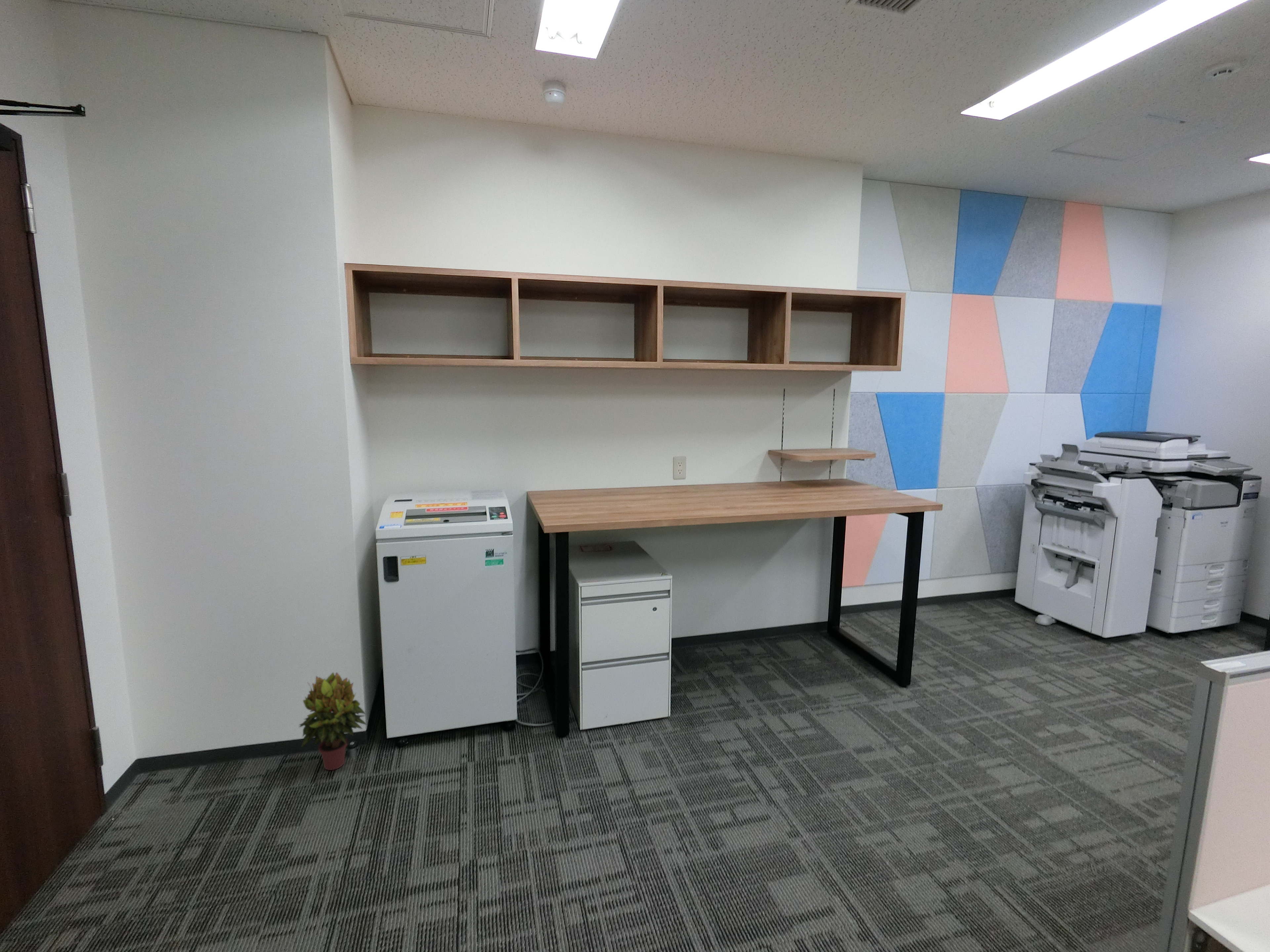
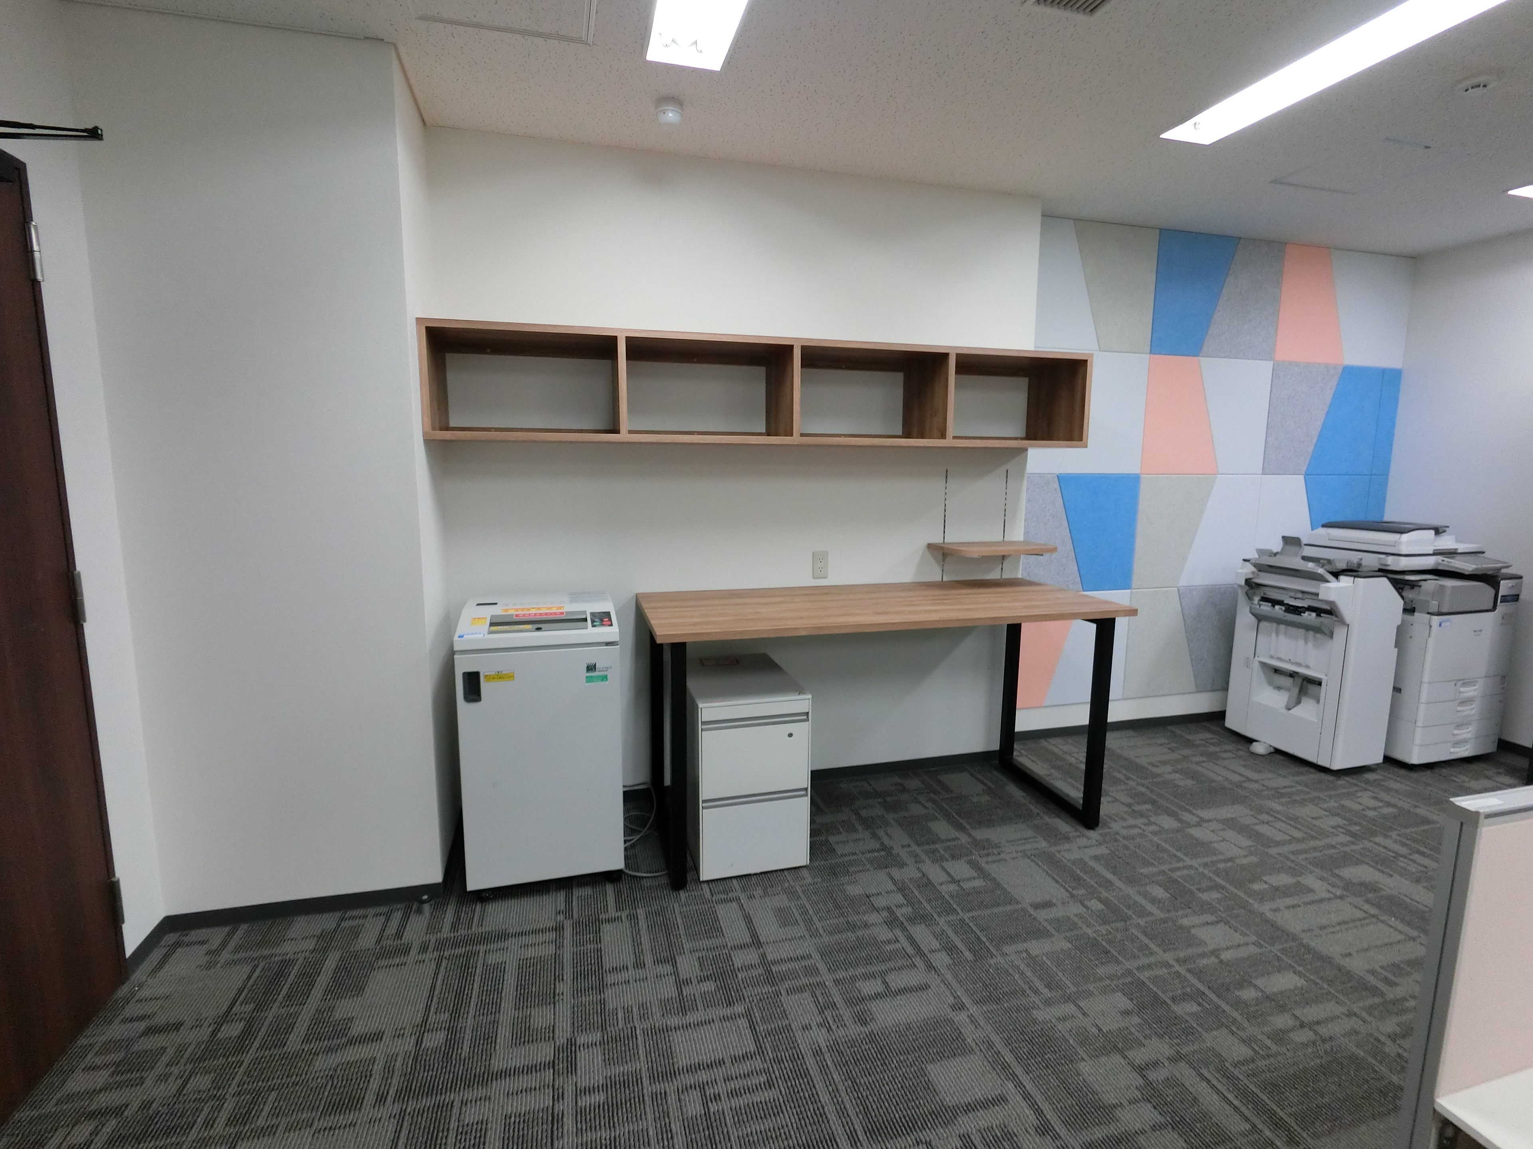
- potted plant [298,672,367,771]
